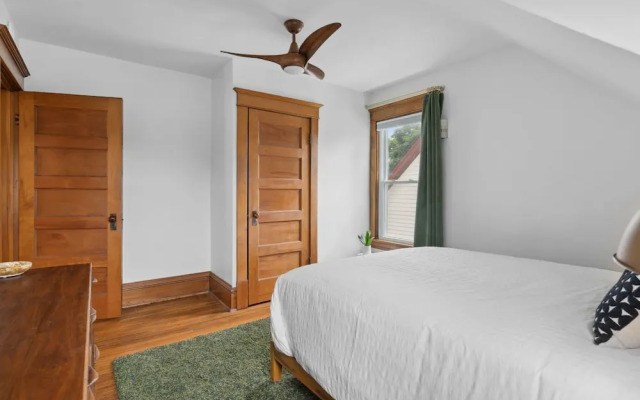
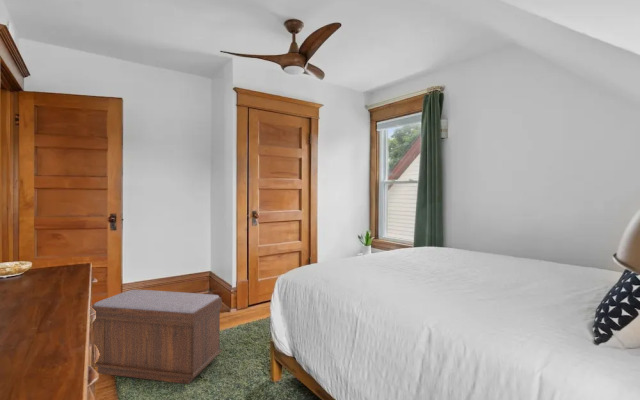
+ bench [91,289,223,385]
